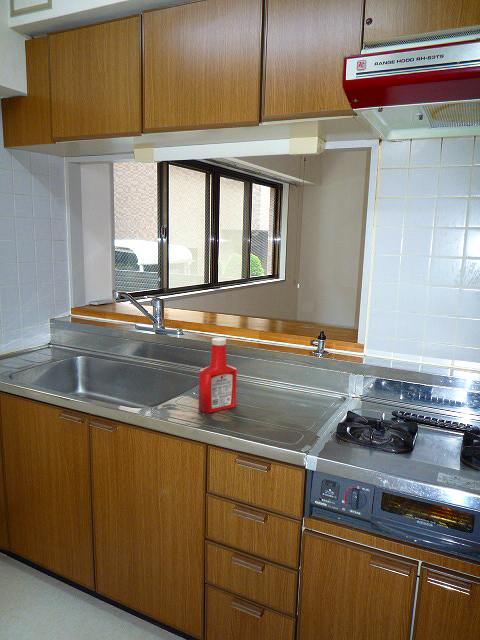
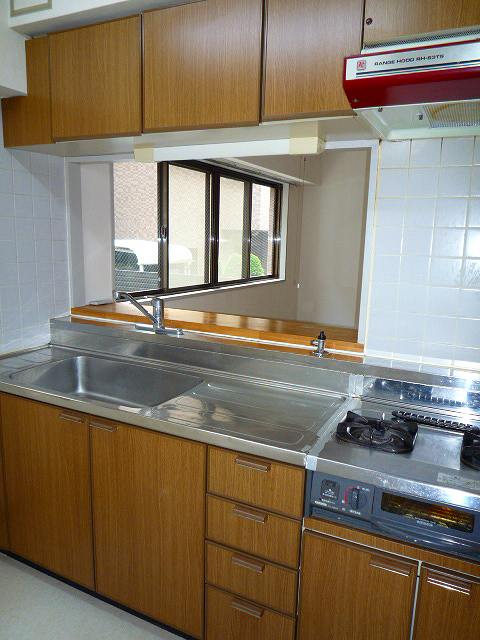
- soap bottle [198,337,238,414]
